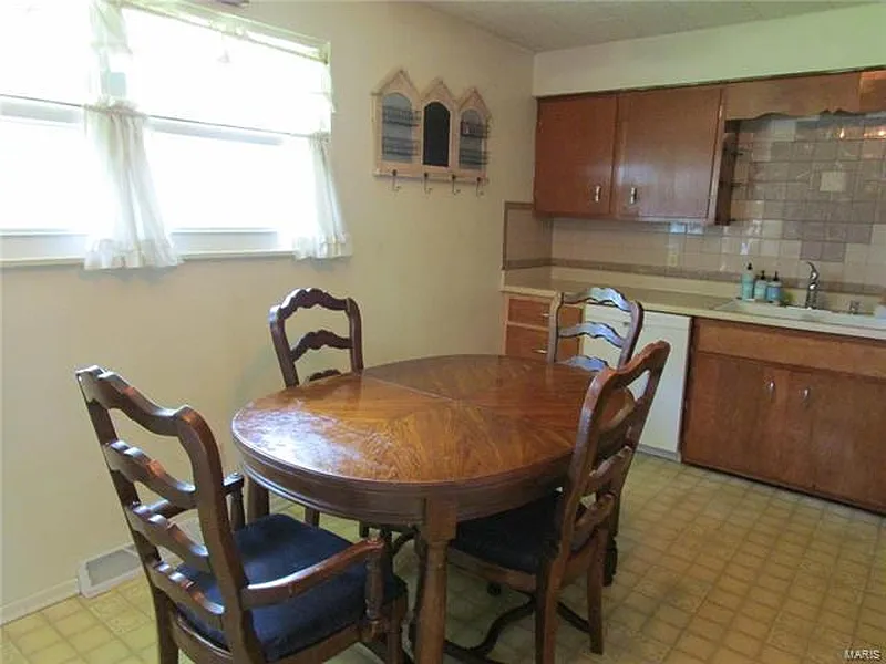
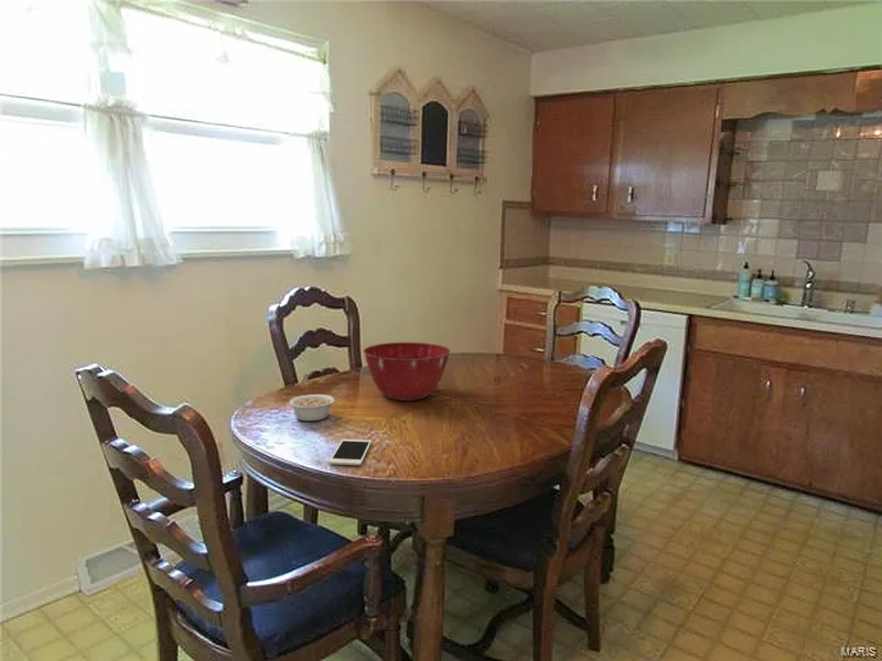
+ mixing bowl [362,342,452,402]
+ cell phone [327,438,373,466]
+ legume [289,392,344,422]
